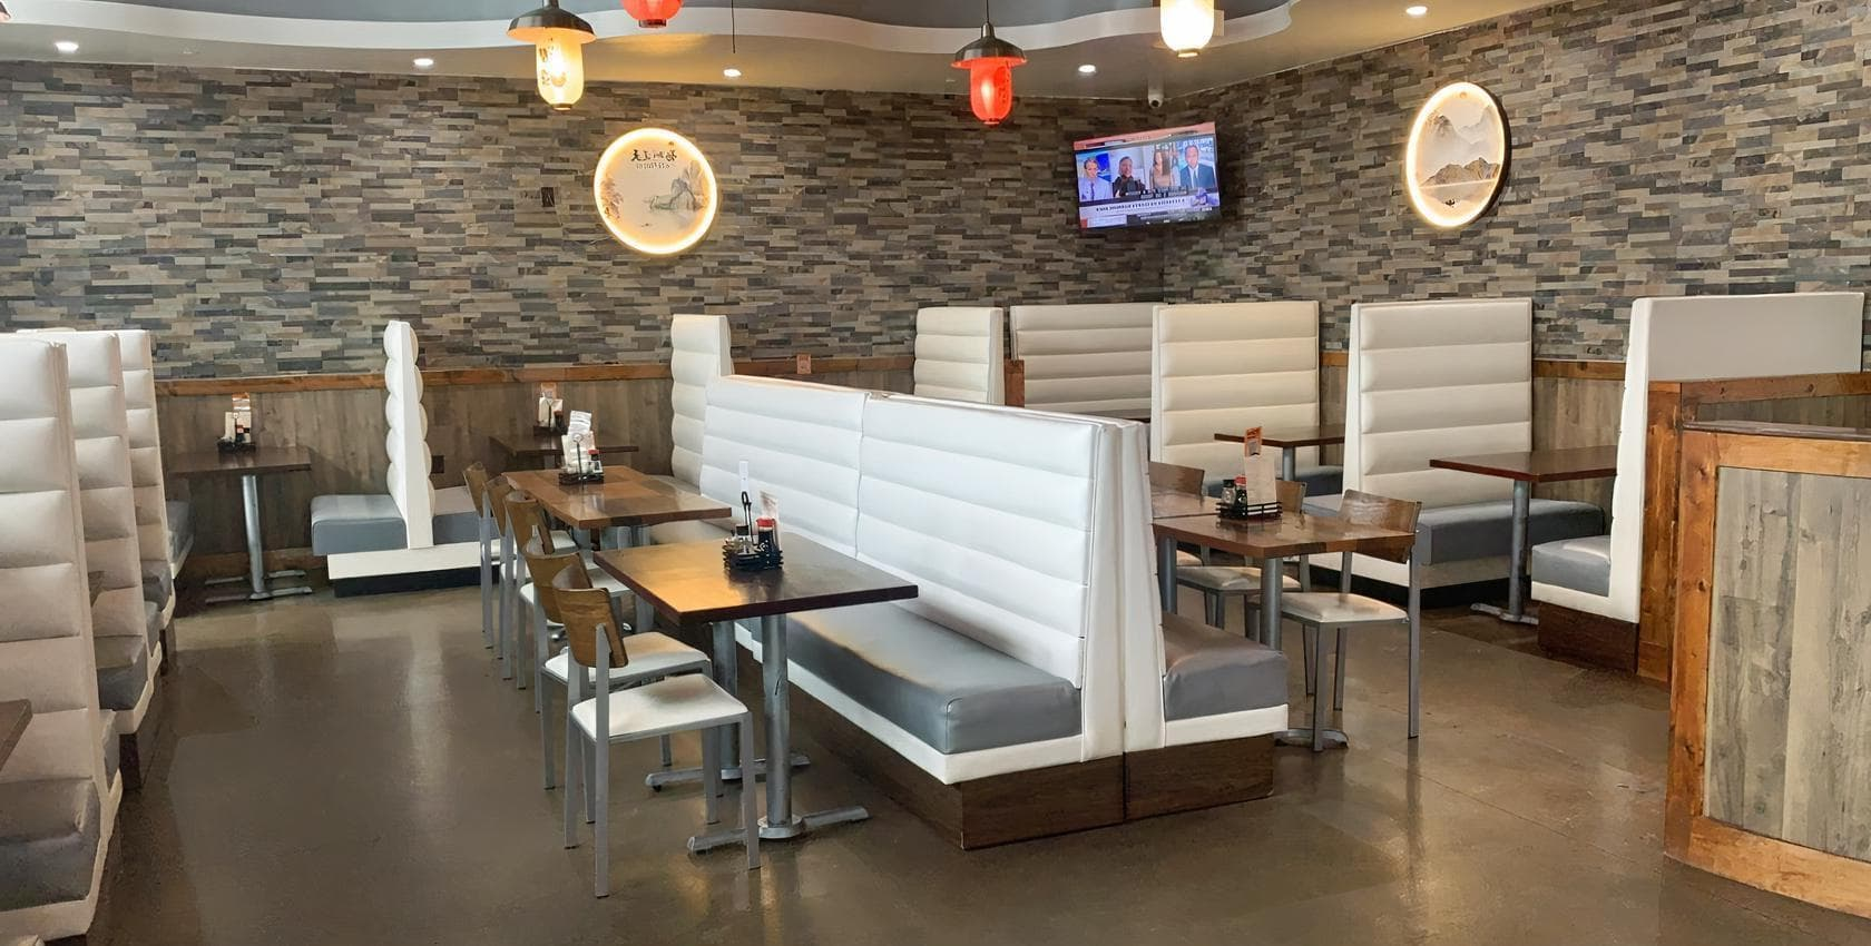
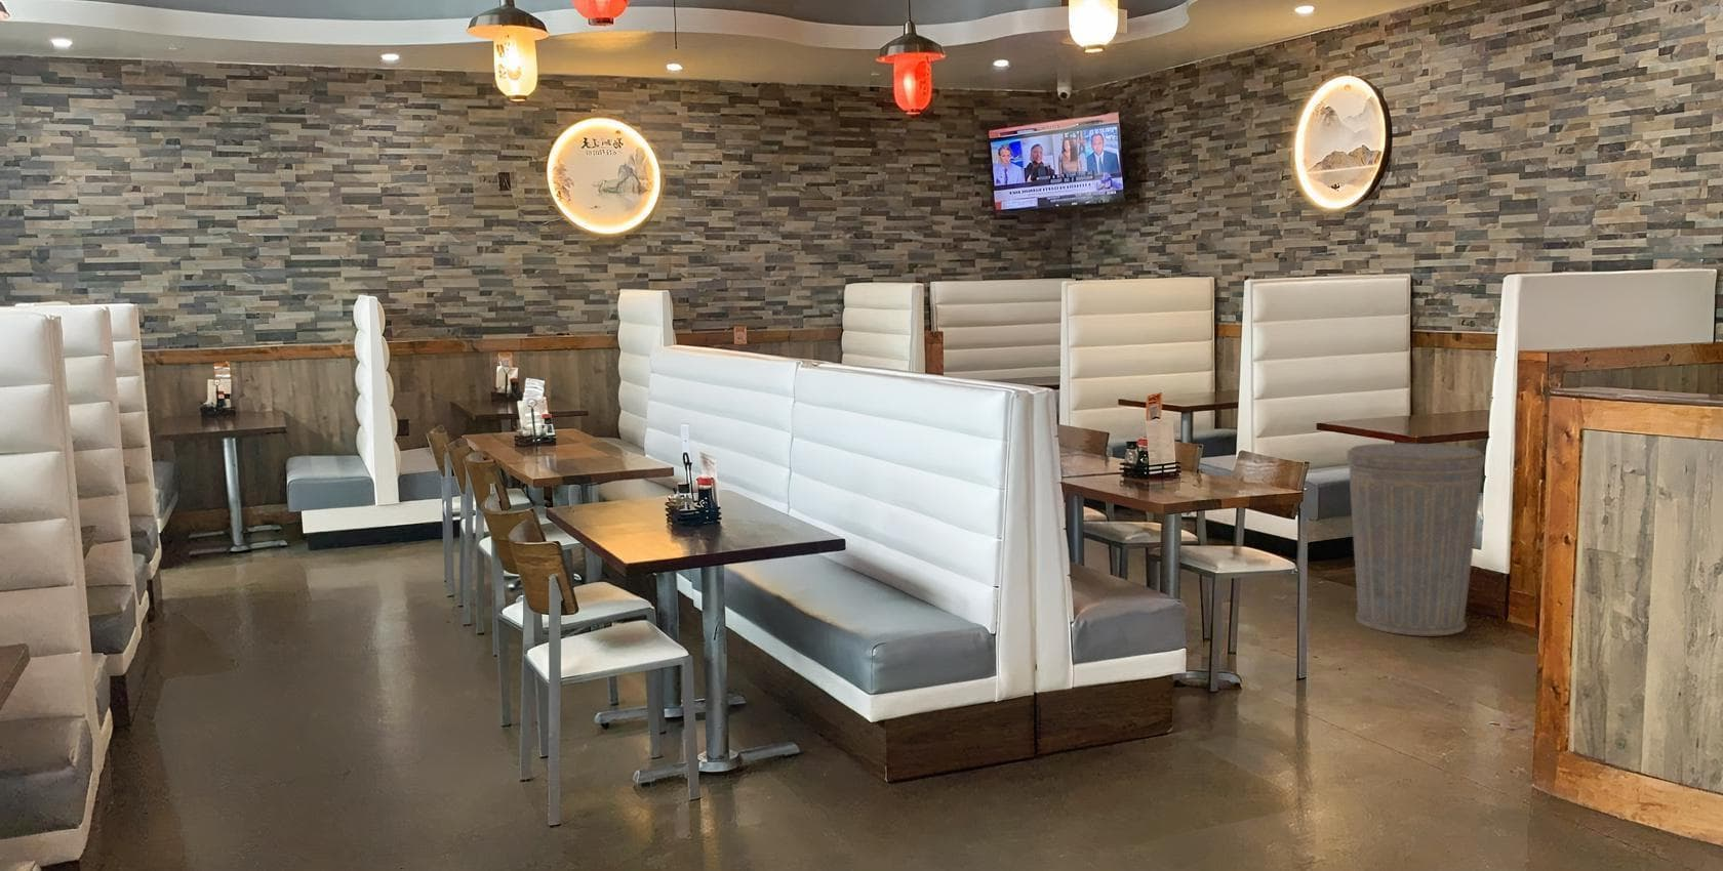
+ trash can [1345,442,1486,637]
